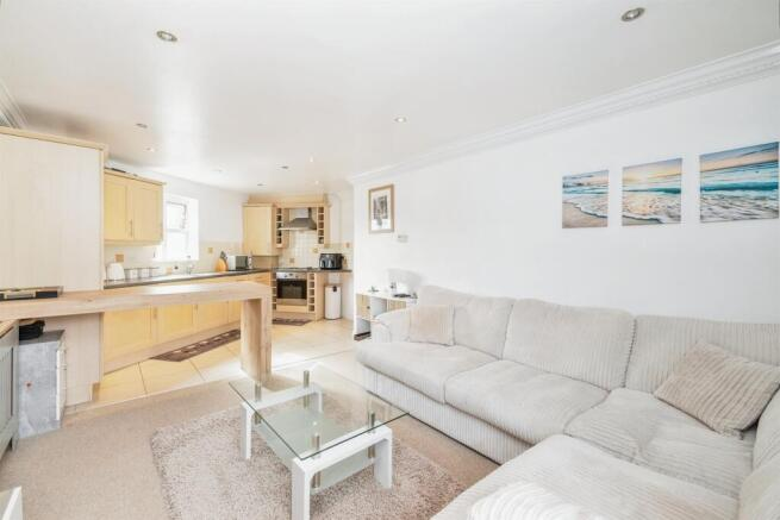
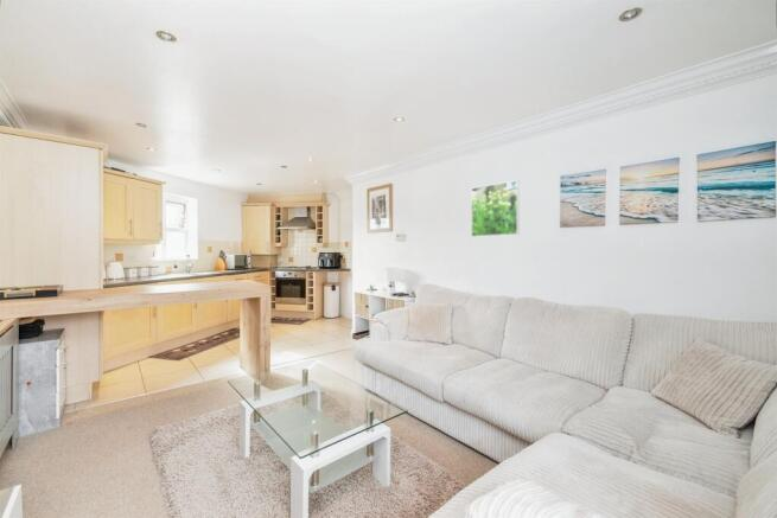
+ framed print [470,179,521,238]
